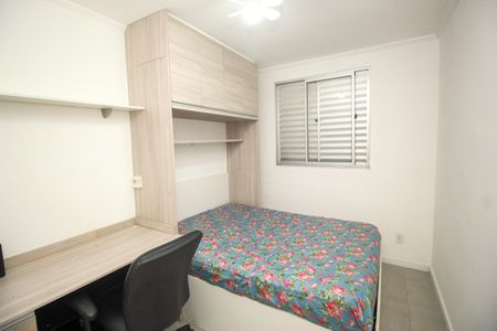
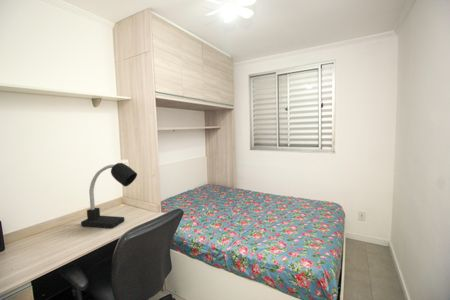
+ desk lamp [80,162,138,229]
